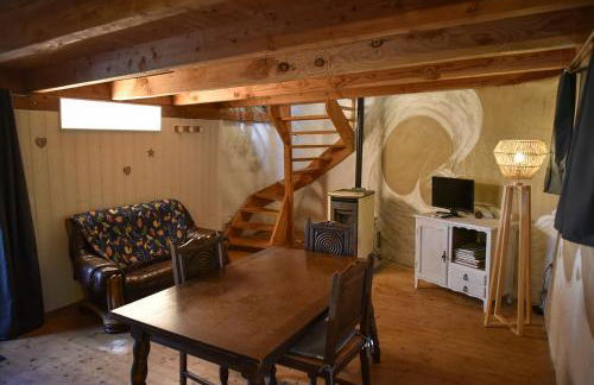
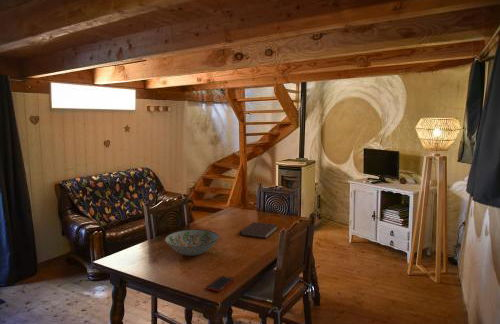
+ notebook [239,221,279,240]
+ cell phone [205,275,235,293]
+ decorative bowl [164,228,219,257]
